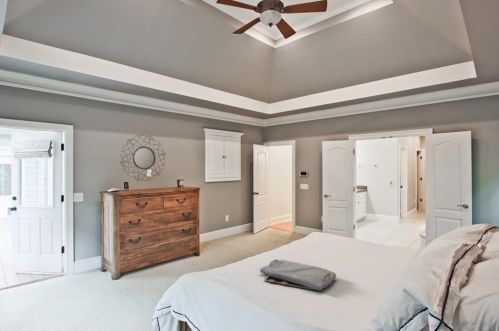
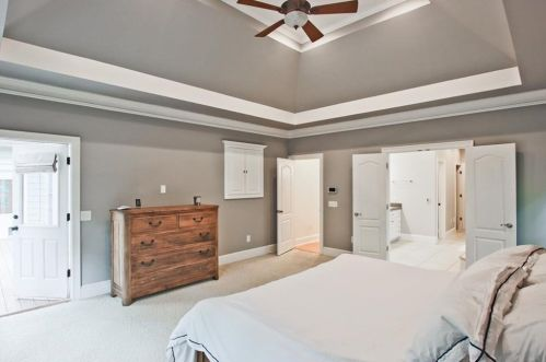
- serving tray [259,258,337,292]
- home mirror [119,134,167,182]
